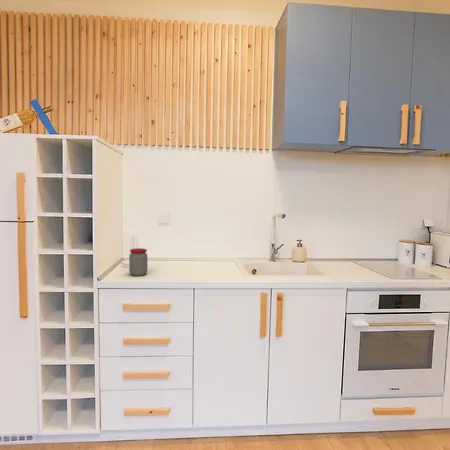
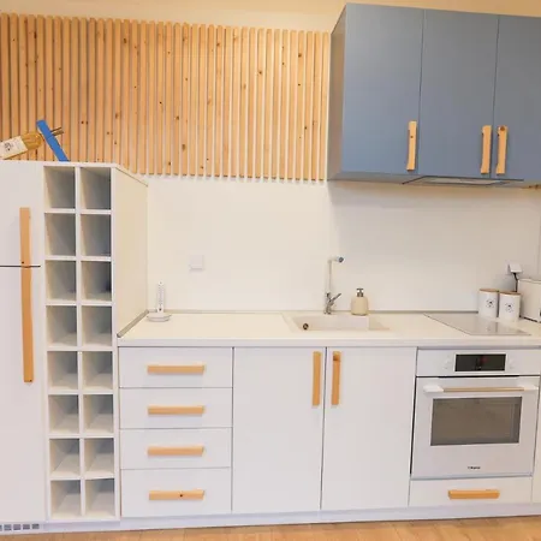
- jar [128,247,148,277]
